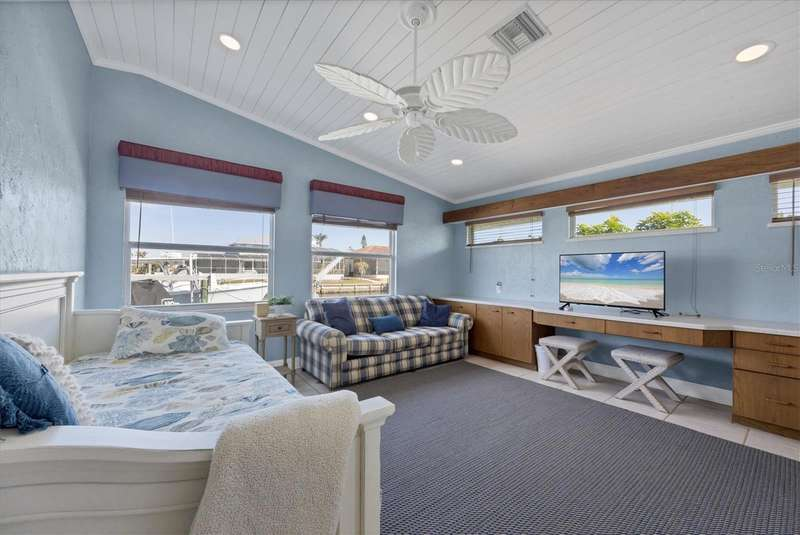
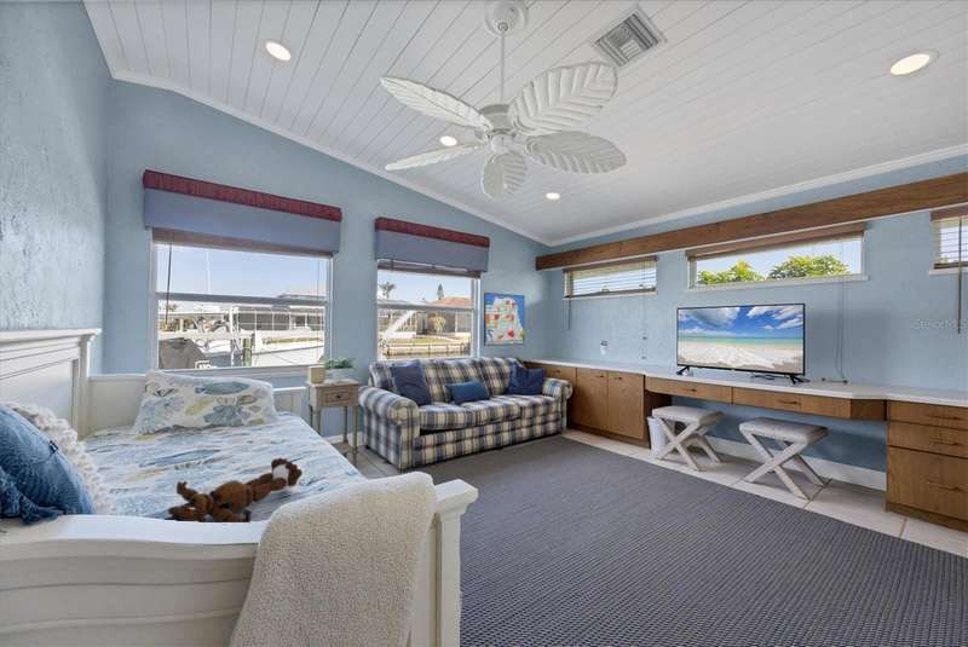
+ wall art [483,291,526,347]
+ teddy bear [163,457,304,524]
